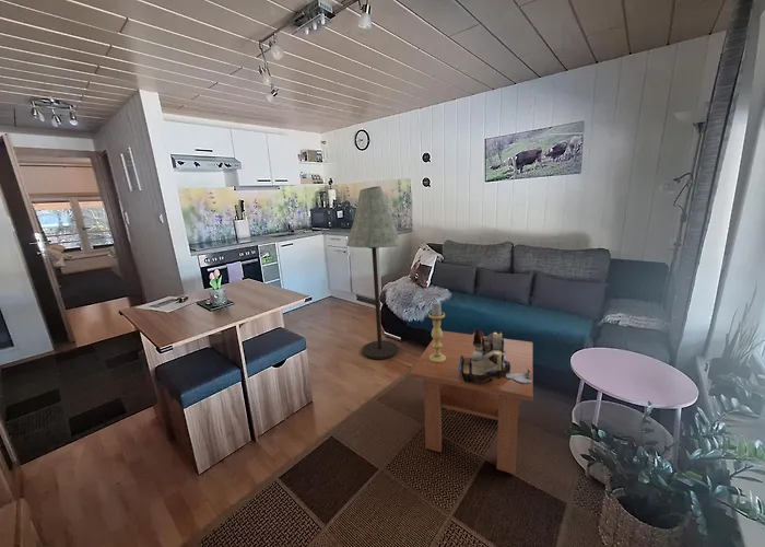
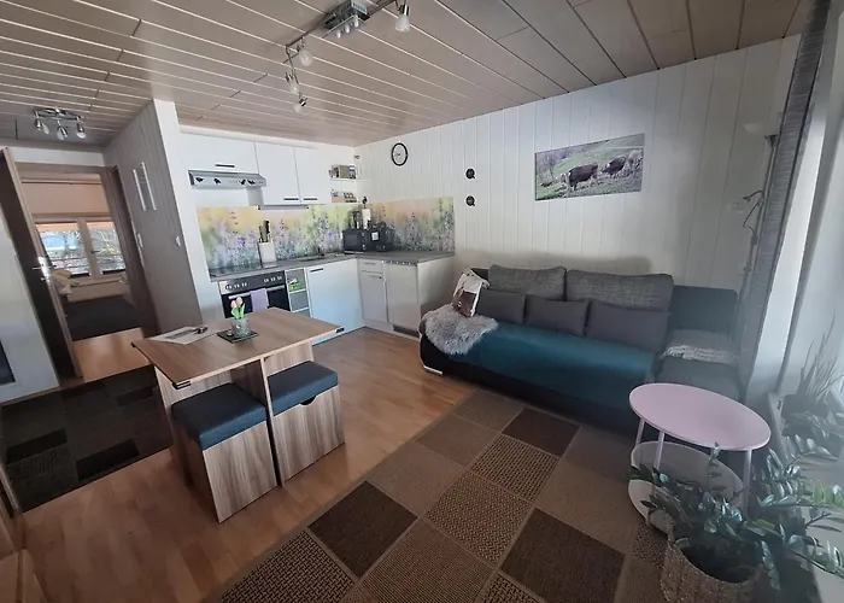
- candle holder [427,301,446,363]
- ruined building [458,328,532,384]
- coffee table [409,330,534,475]
- floor lamp [345,185,402,360]
